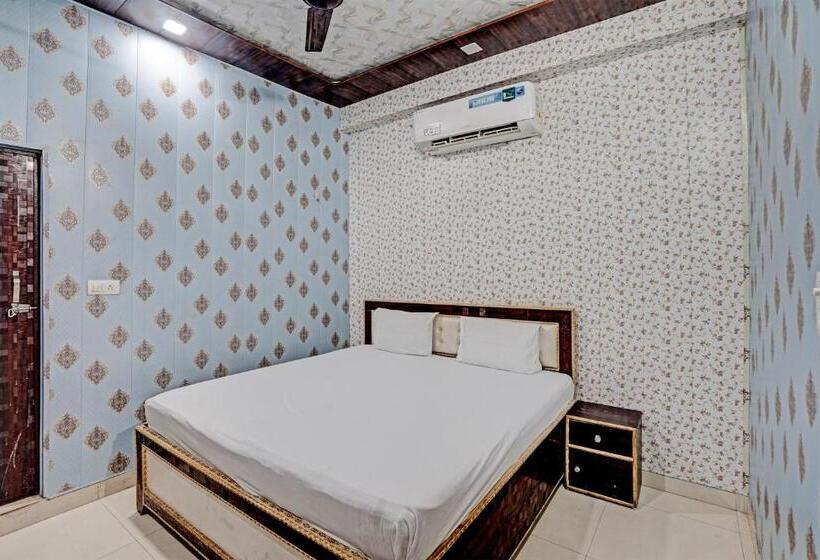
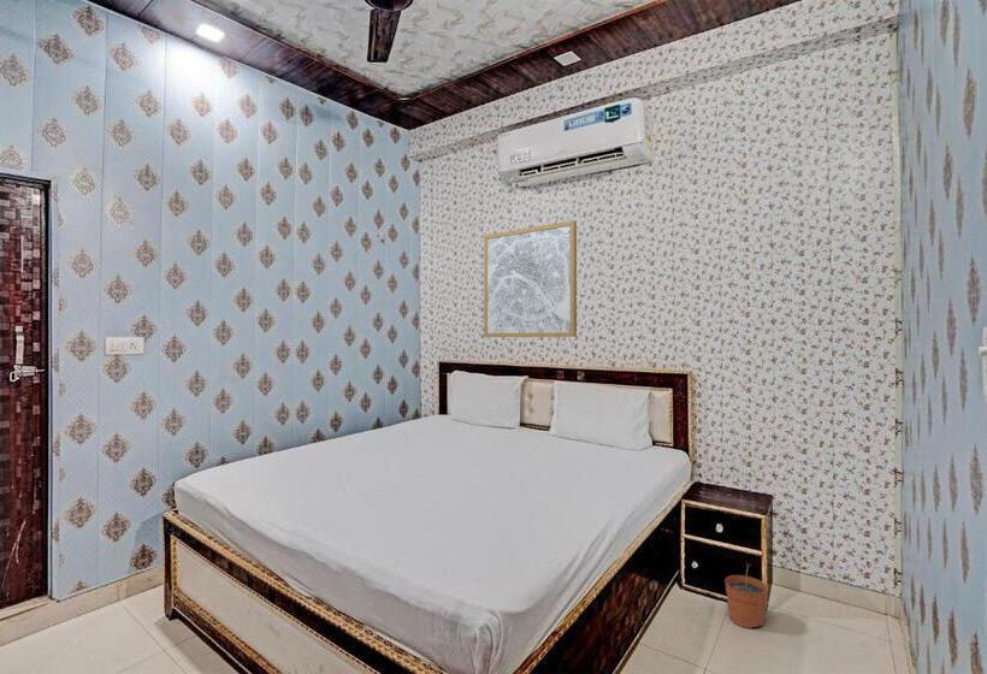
+ wall art [483,220,578,338]
+ plant pot [723,563,769,629]
